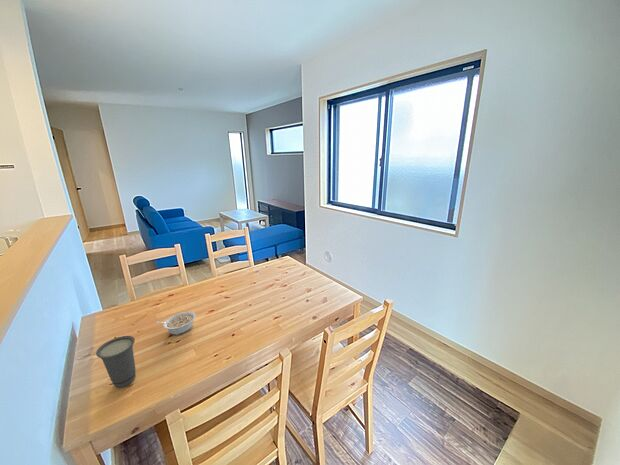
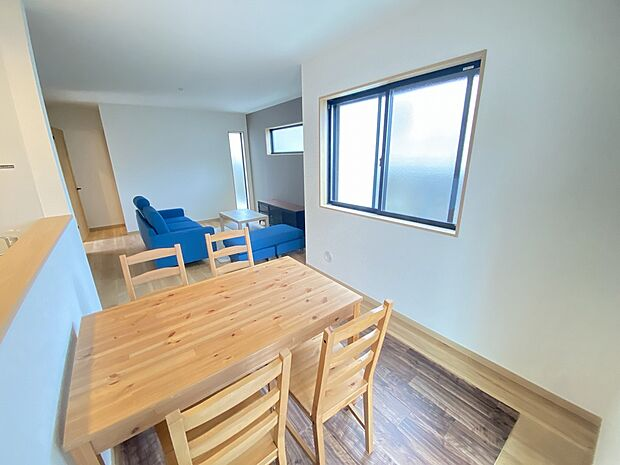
- legume [156,311,197,336]
- cup [95,335,137,389]
